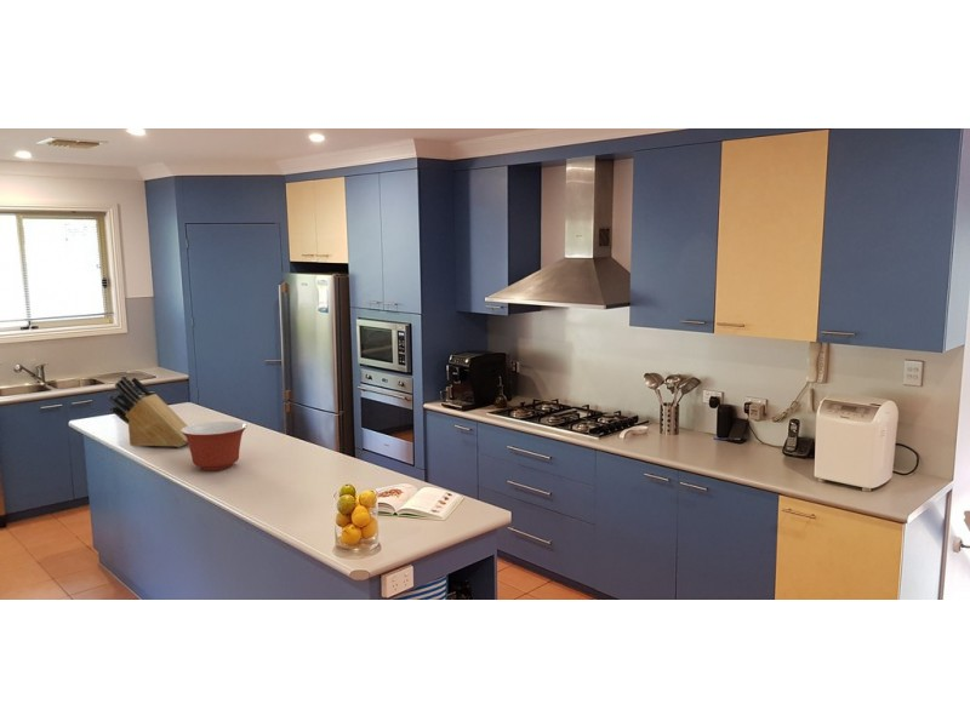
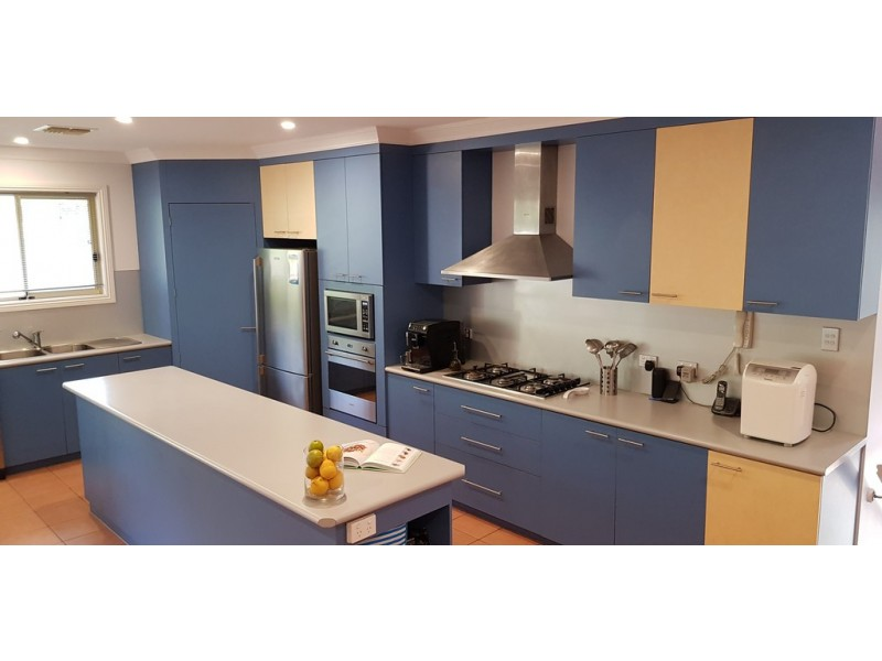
- mixing bowl [181,420,249,471]
- knife block [107,374,189,448]
